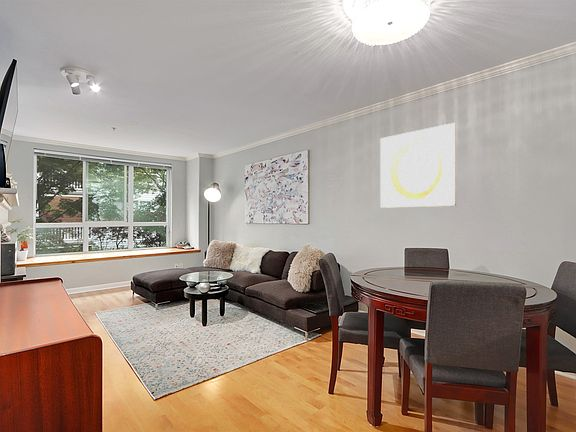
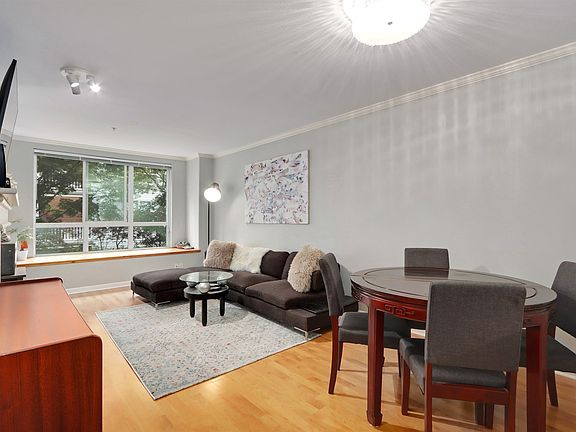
- wall art [379,122,457,209]
